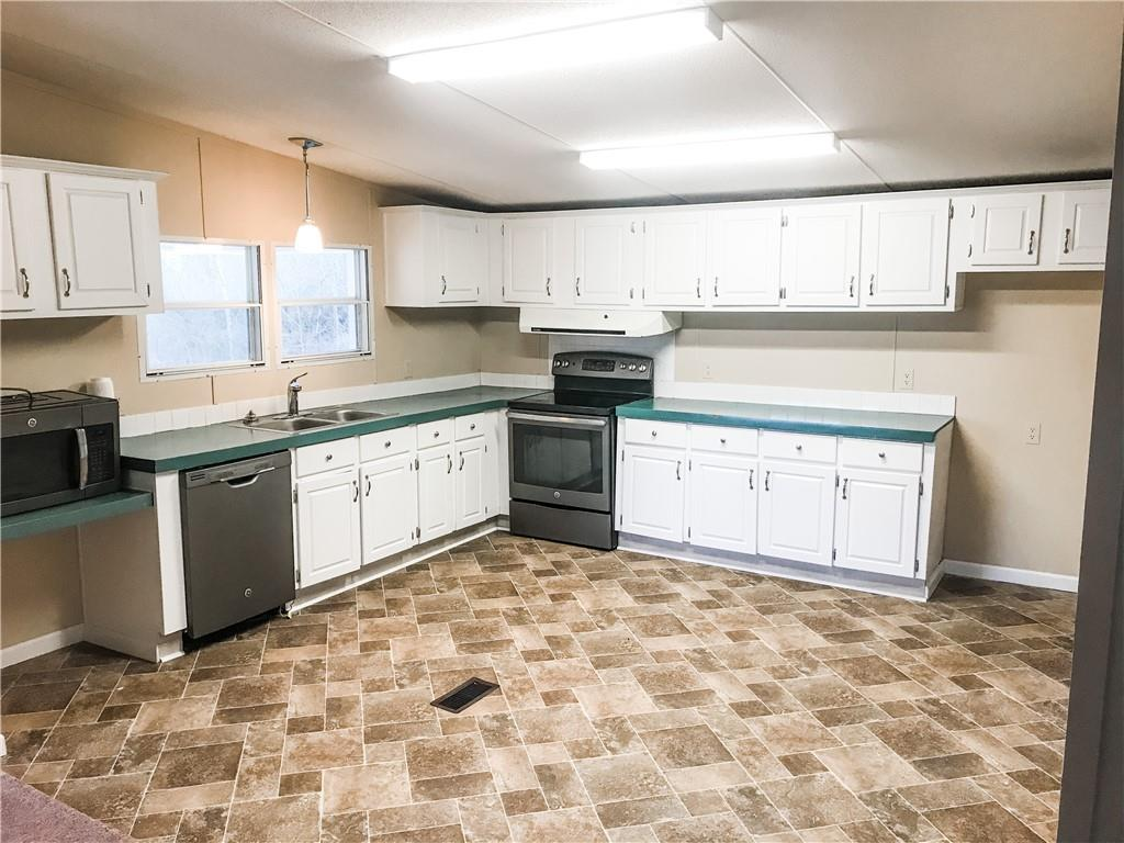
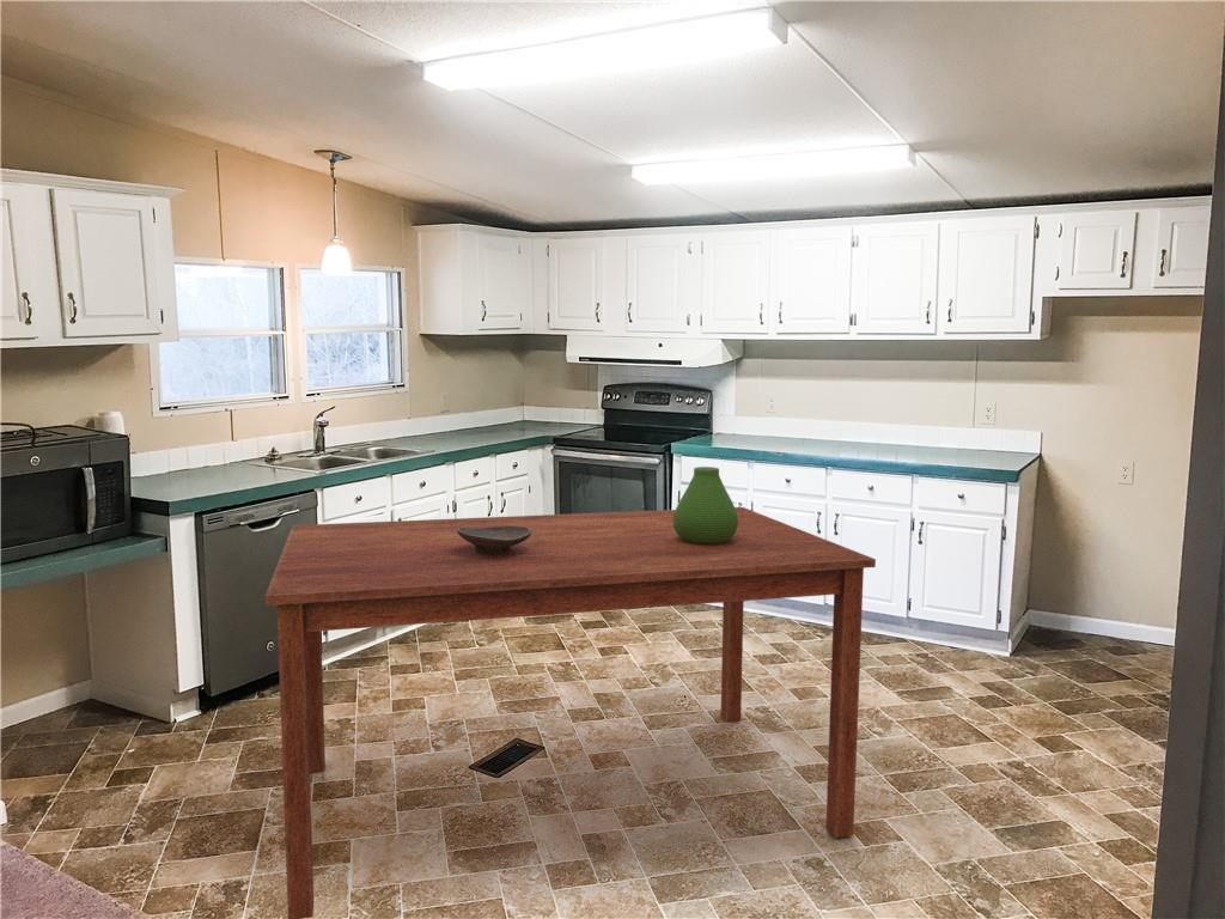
+ vase [674,465,738,544]
+ dining table [264,506,877,919]
+ decorative bowl [457,527,531,554]
